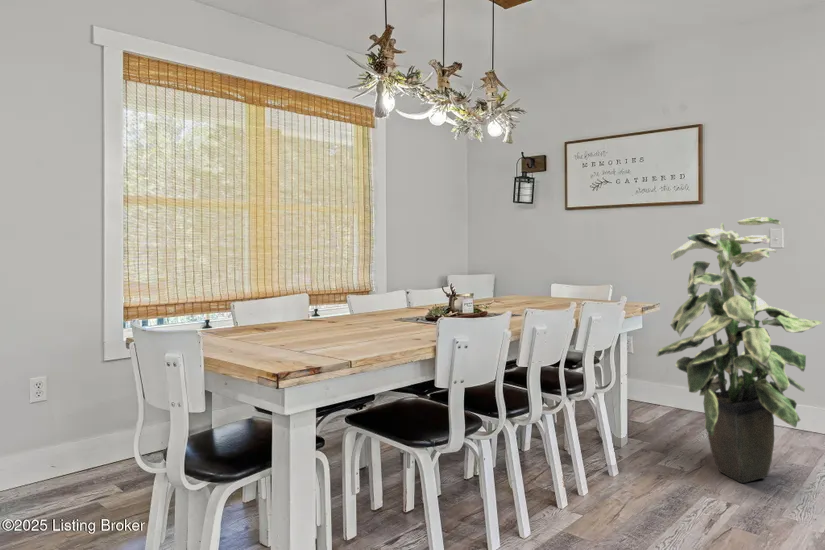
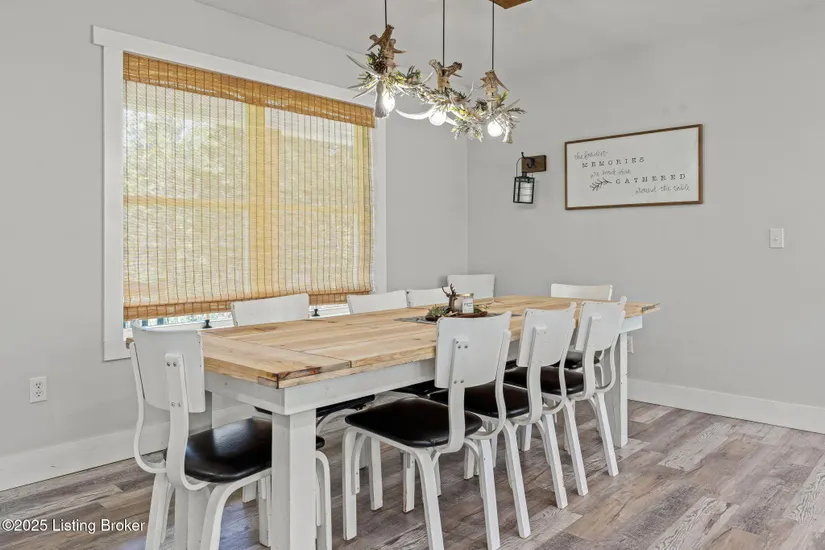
- indoor plant [655,216,823,484]
